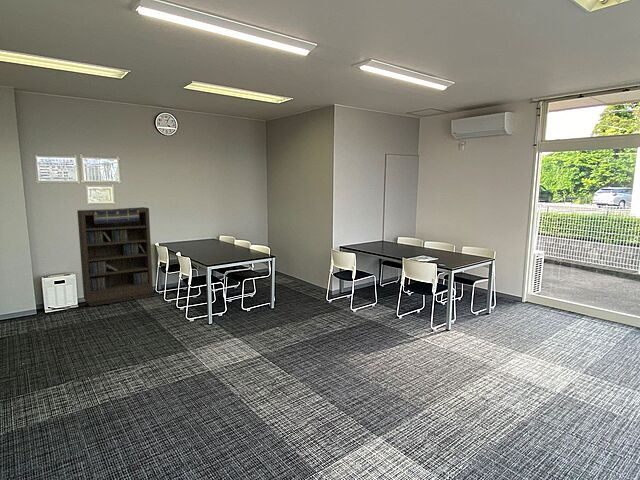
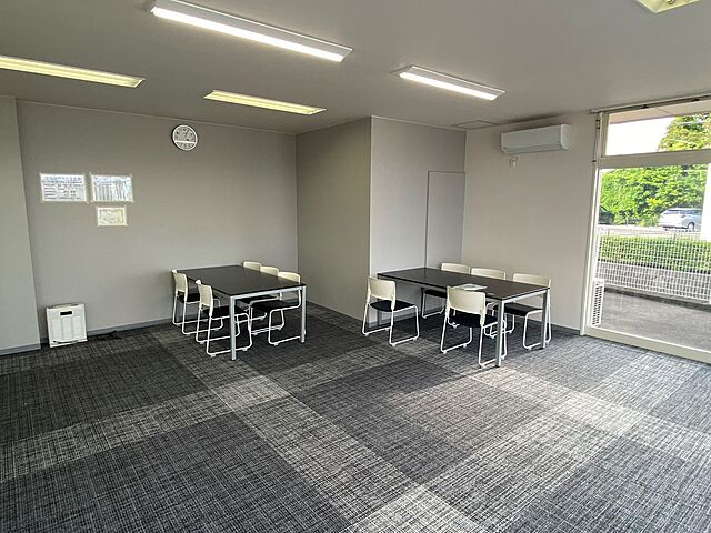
- bookcase [76,206,154,307]
